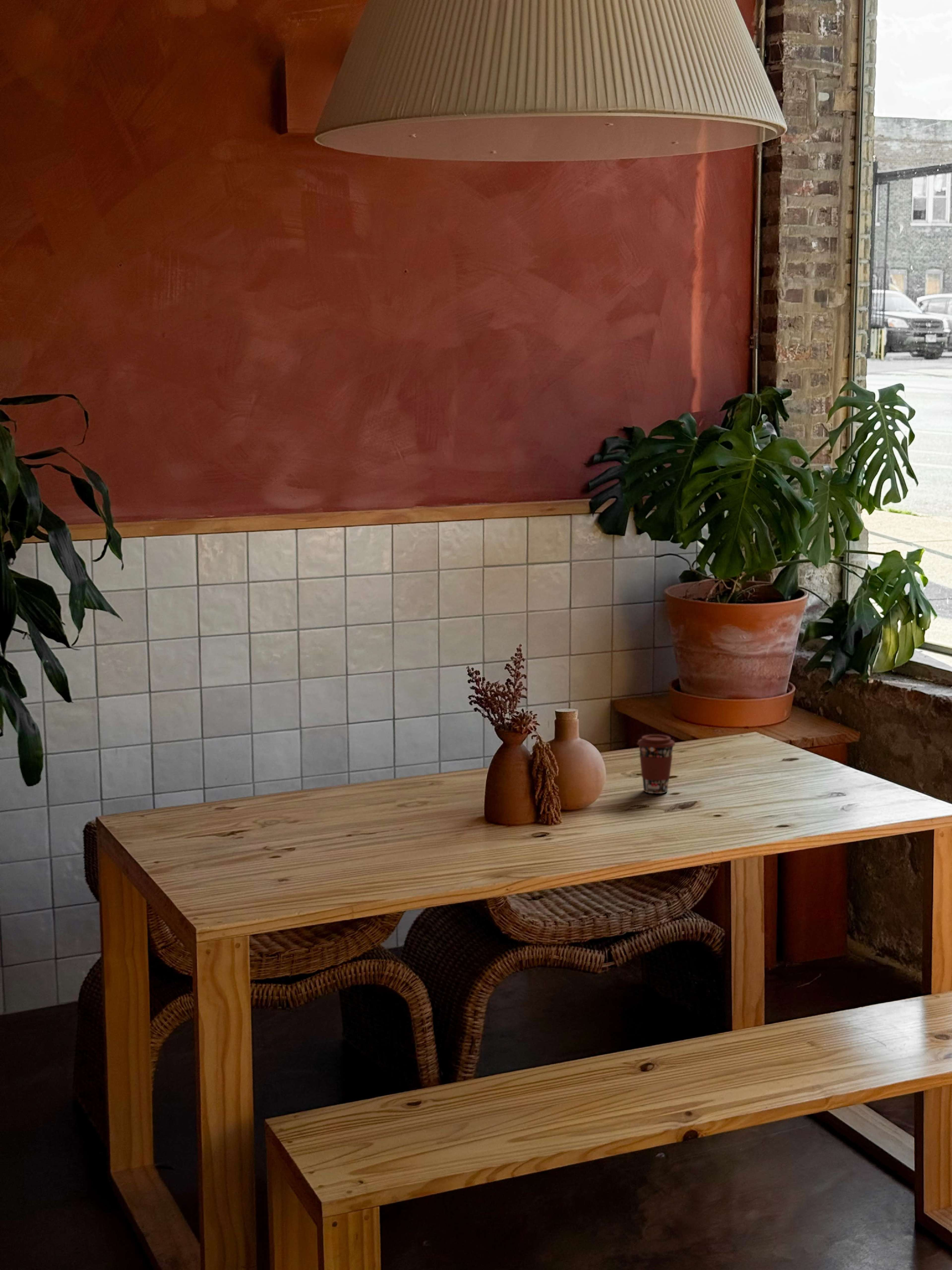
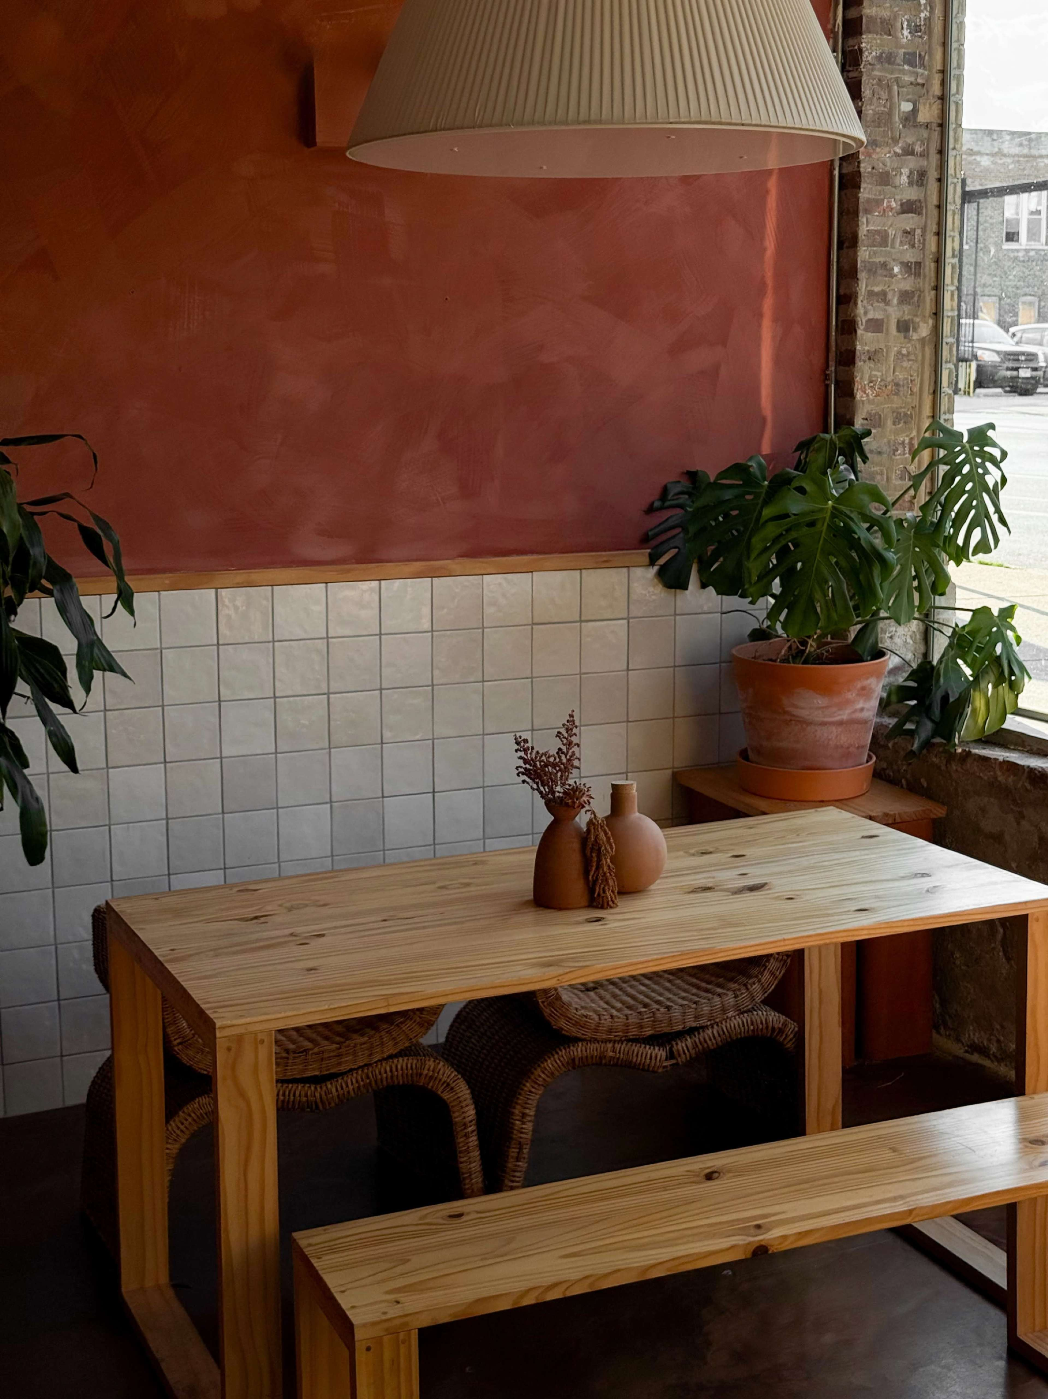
- coffee cup [637,734,676,794]
